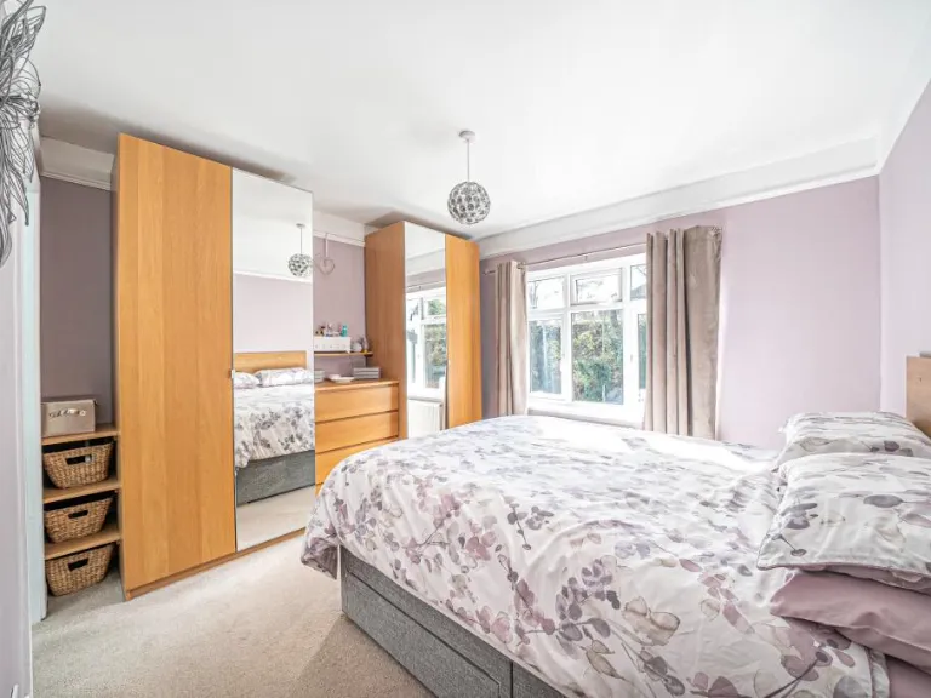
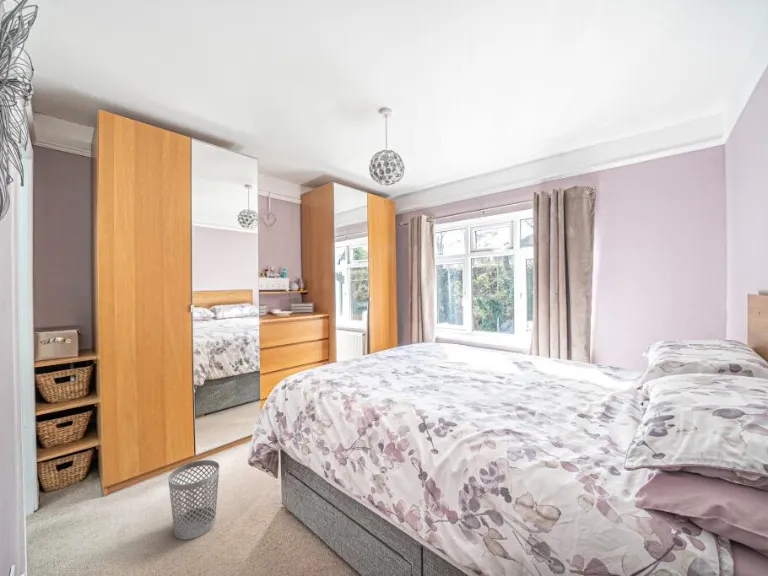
+ wastebasket [167,459,220,541]
